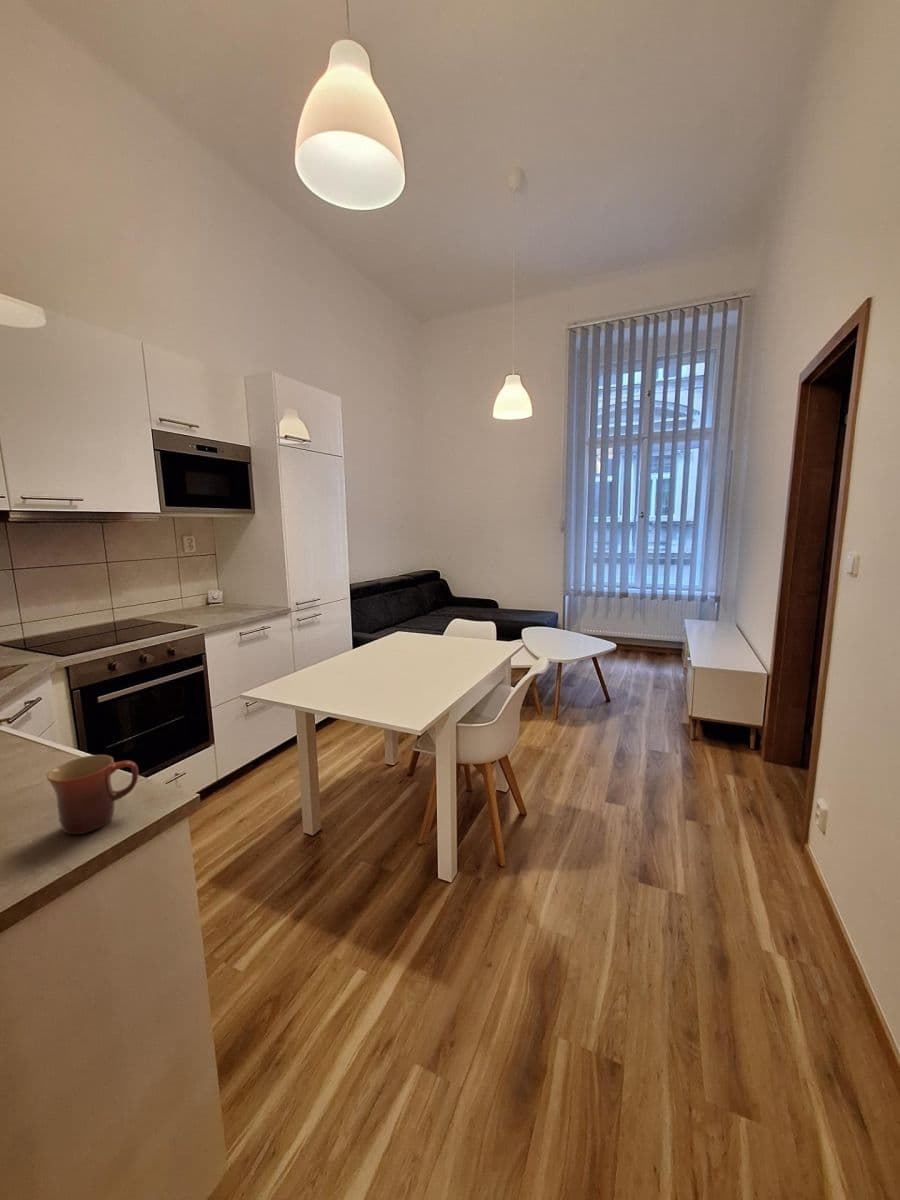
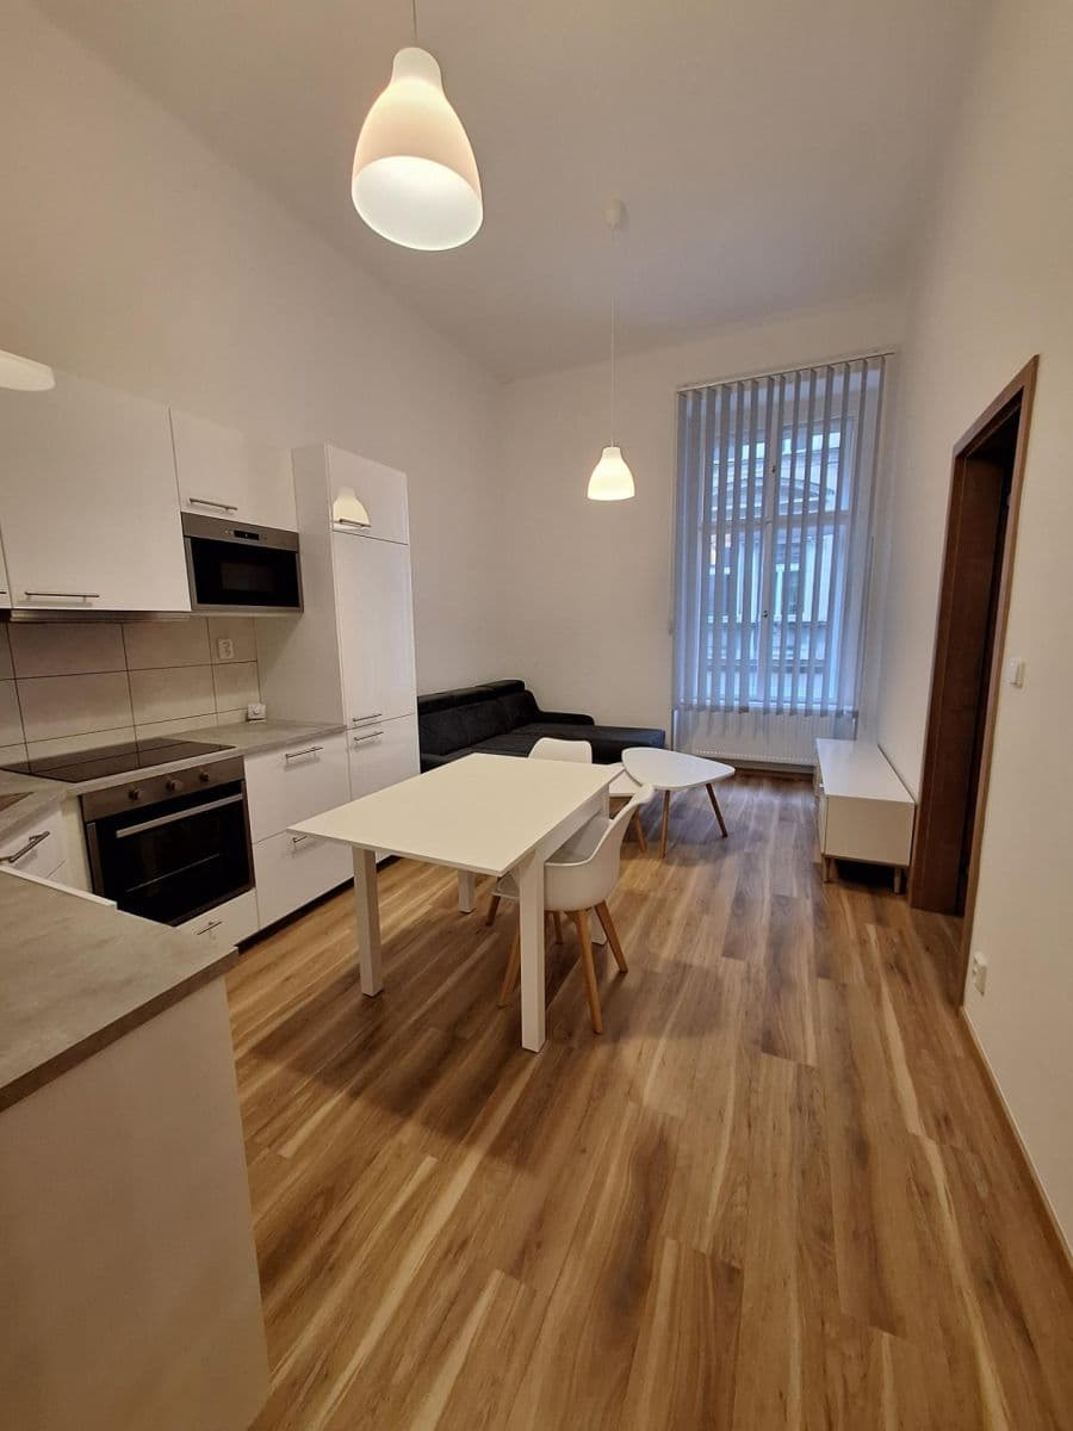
- mug [46,754,139,835]
